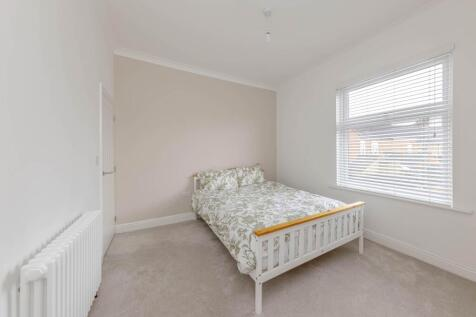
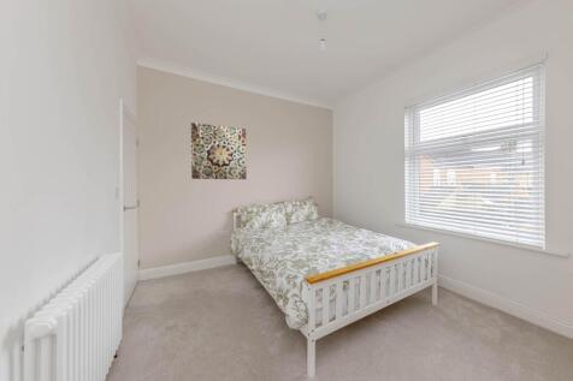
+ wall art [190,121,248,180]
